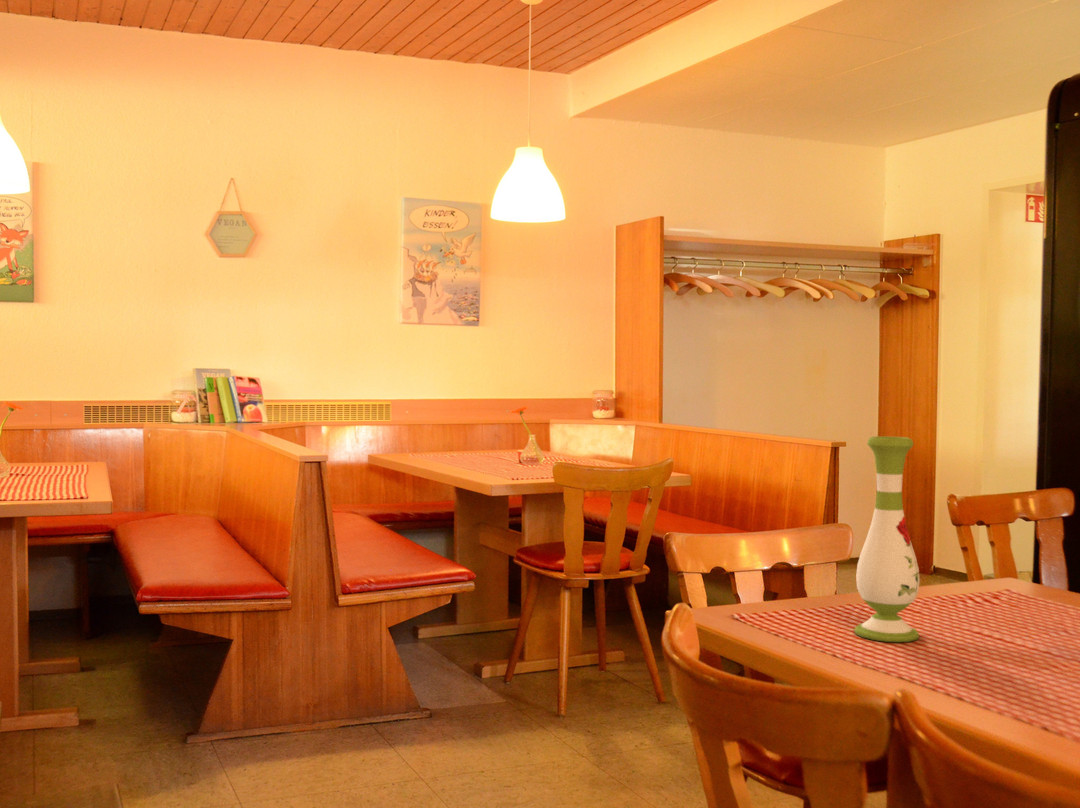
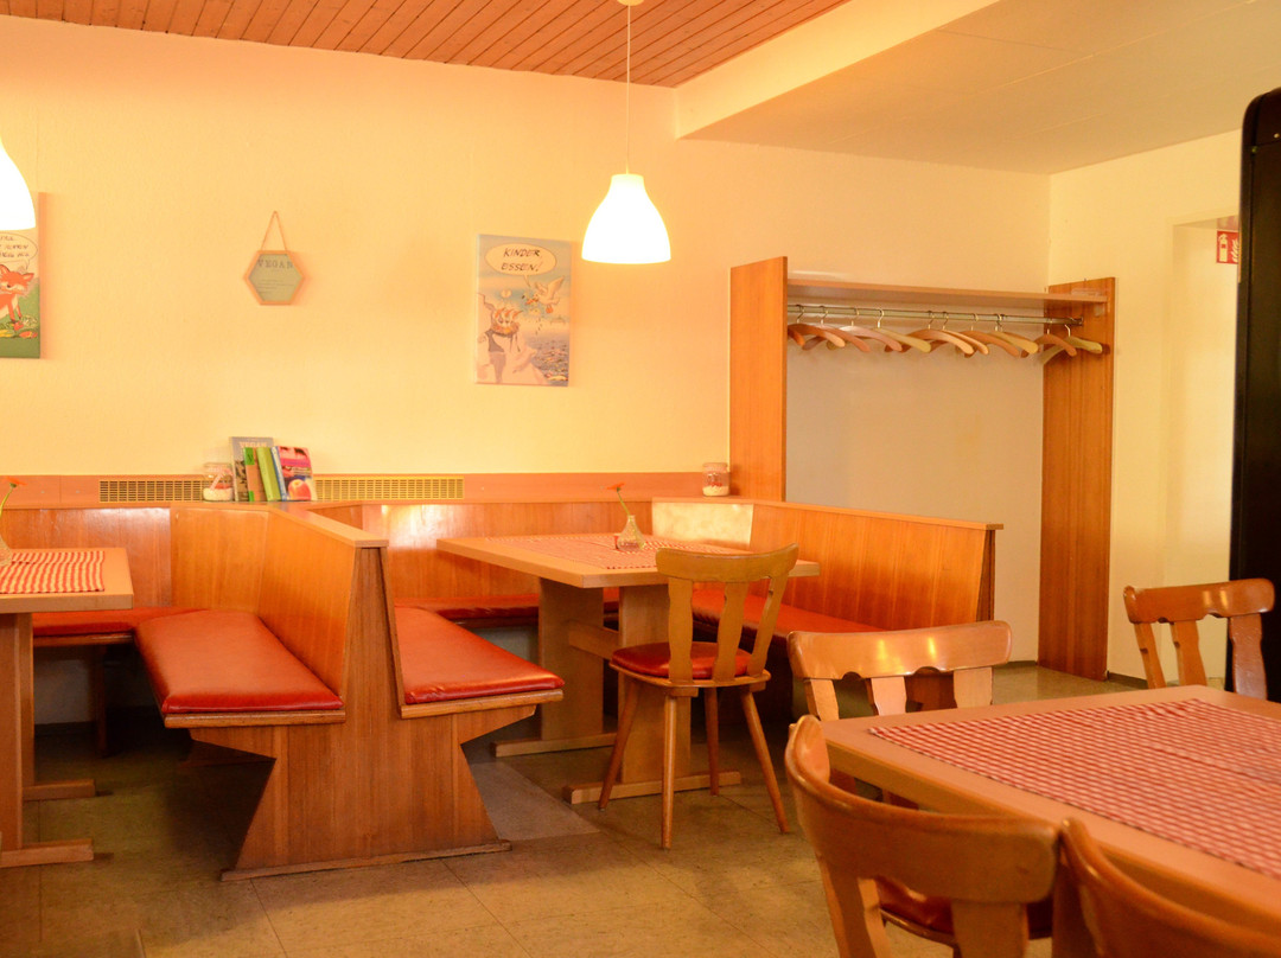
- vase [853,435,921,643]
